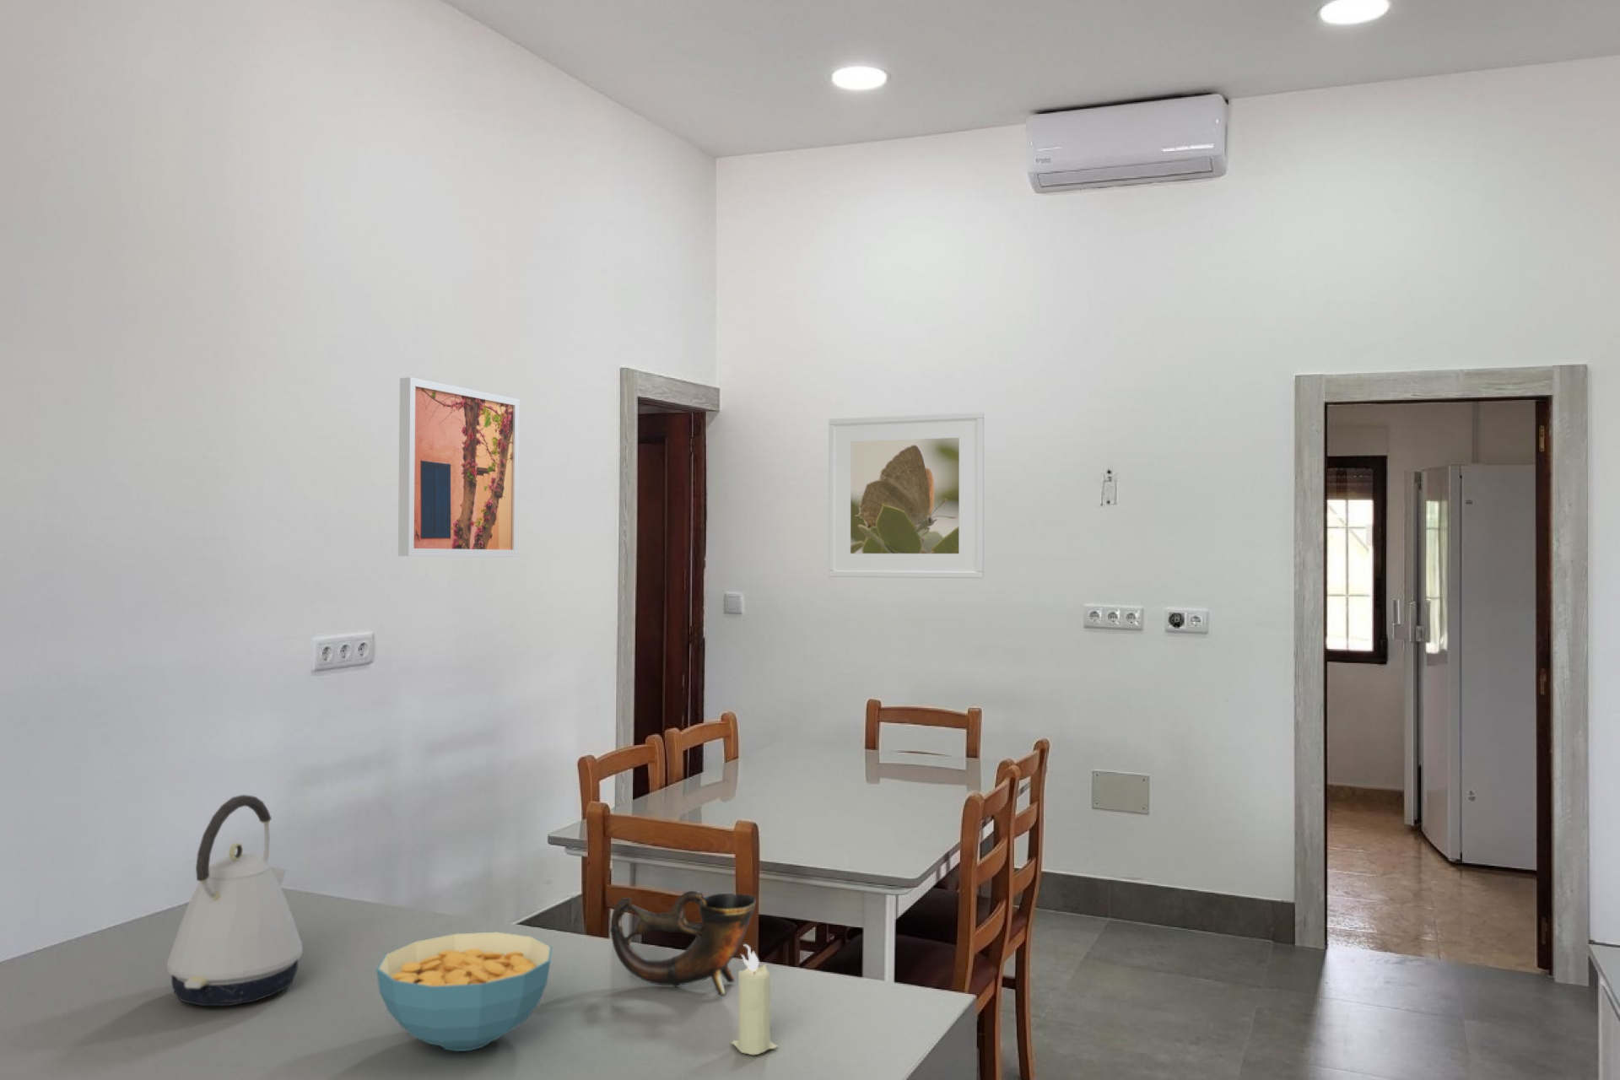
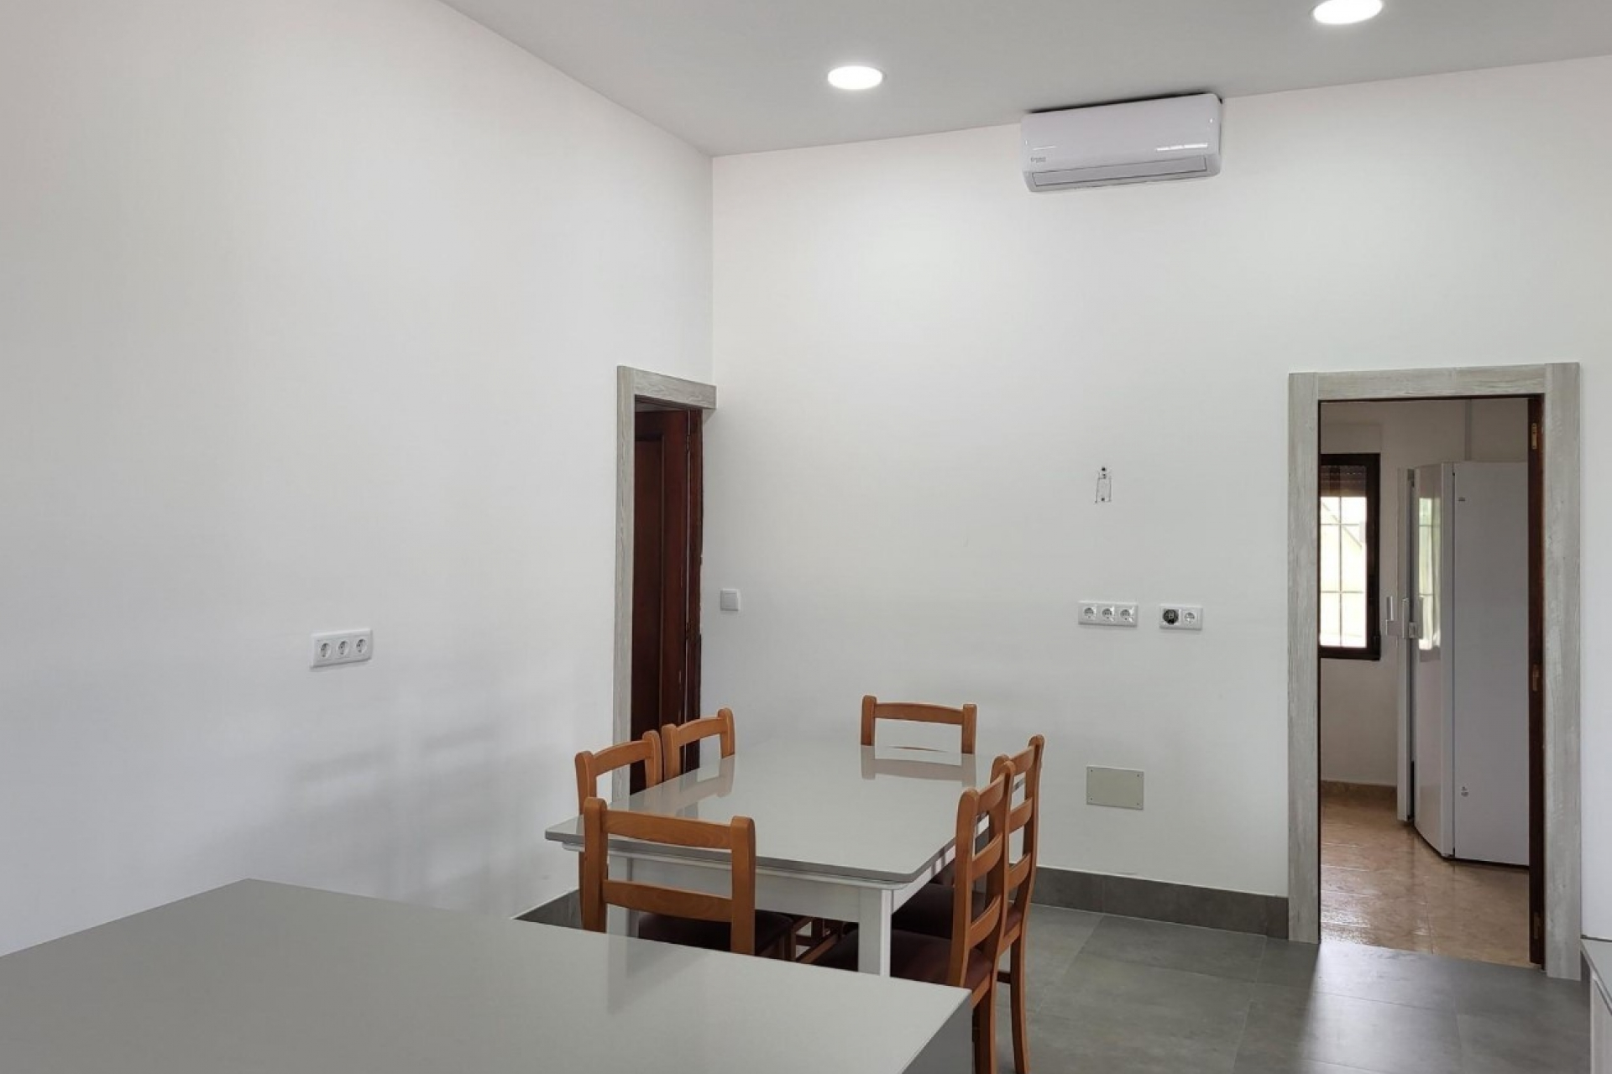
- kettle [166,794,303,1006]
- cereal bowl [375,931,552,1052]
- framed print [828,411,985,579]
- wall art [398,376,520,558]
- candle [730,944,779,1056]
- cup [609,890,757,997]
